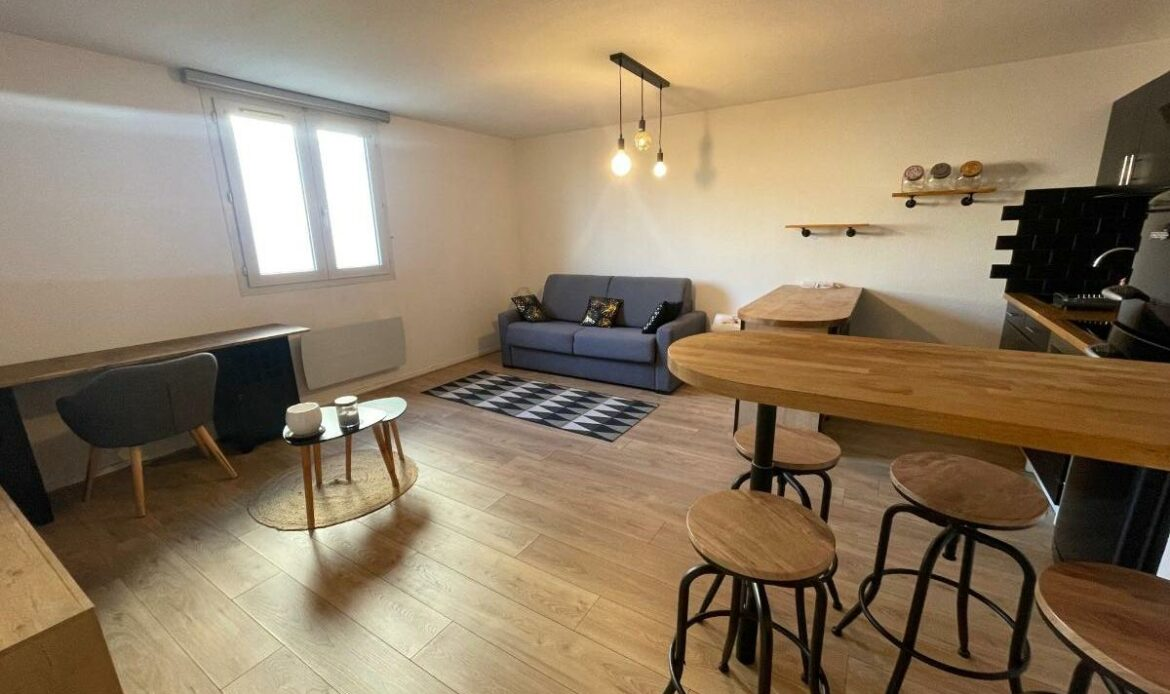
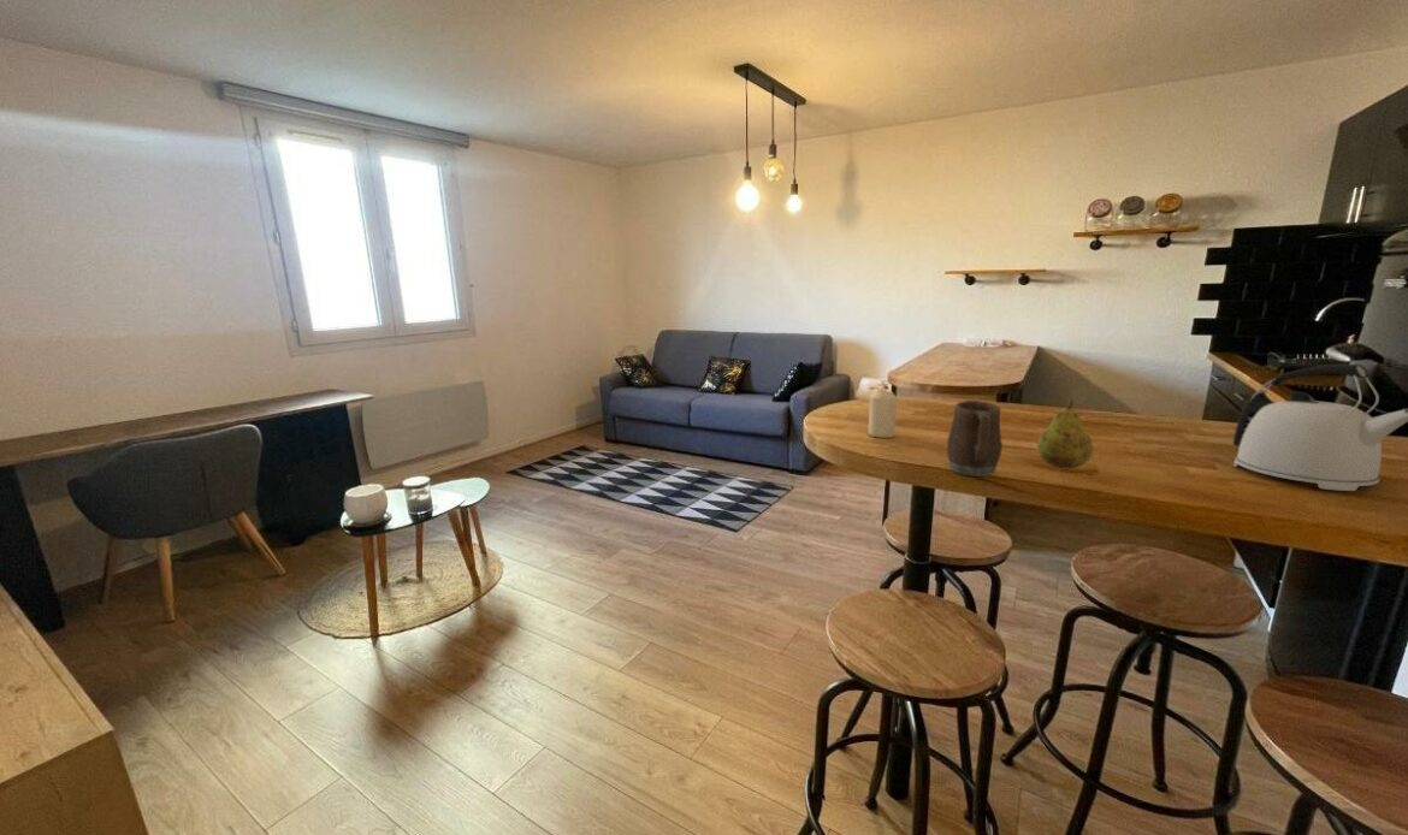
+ kettle [1231,363,1408,492]
+ fruit [1036,399,1094,469]
+ candle [868,387,898,438]
+ mug [946,399,1004,478]
